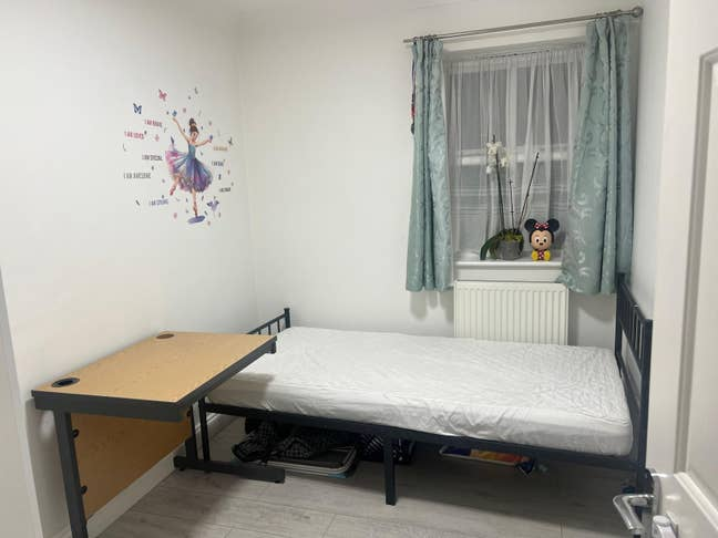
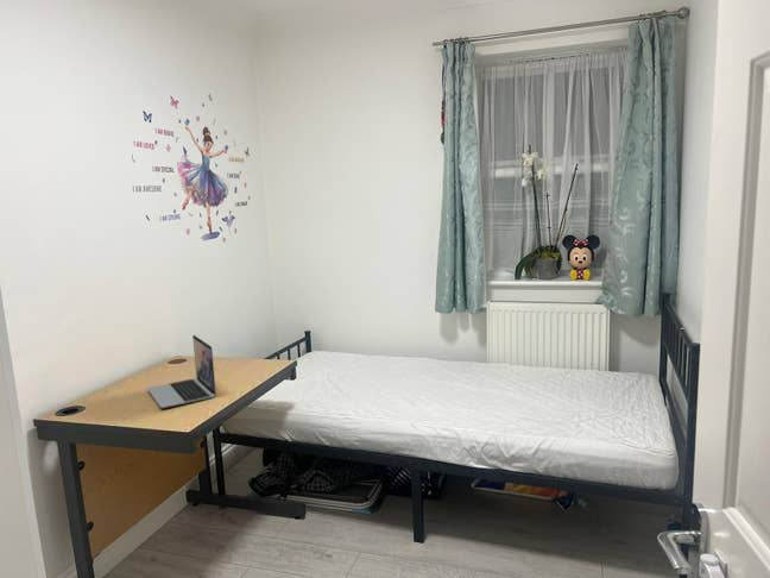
+ laptop [146,334,217,409]
